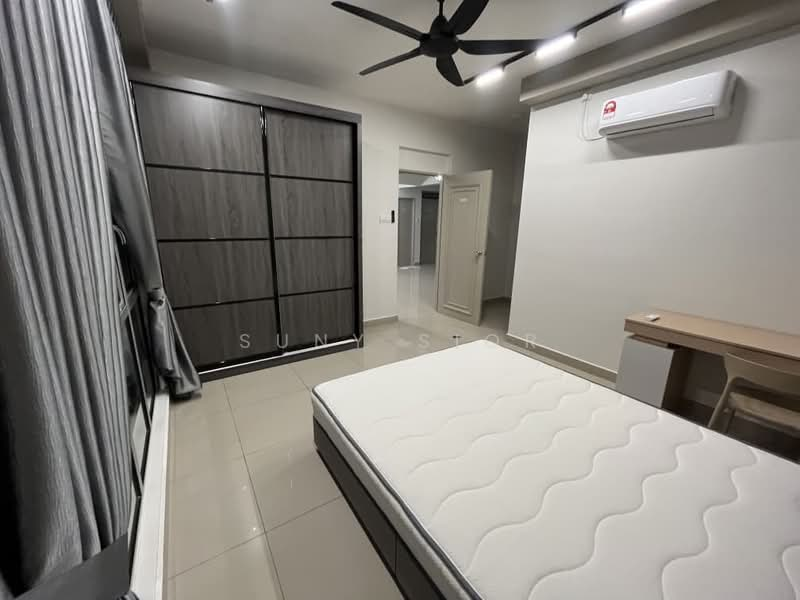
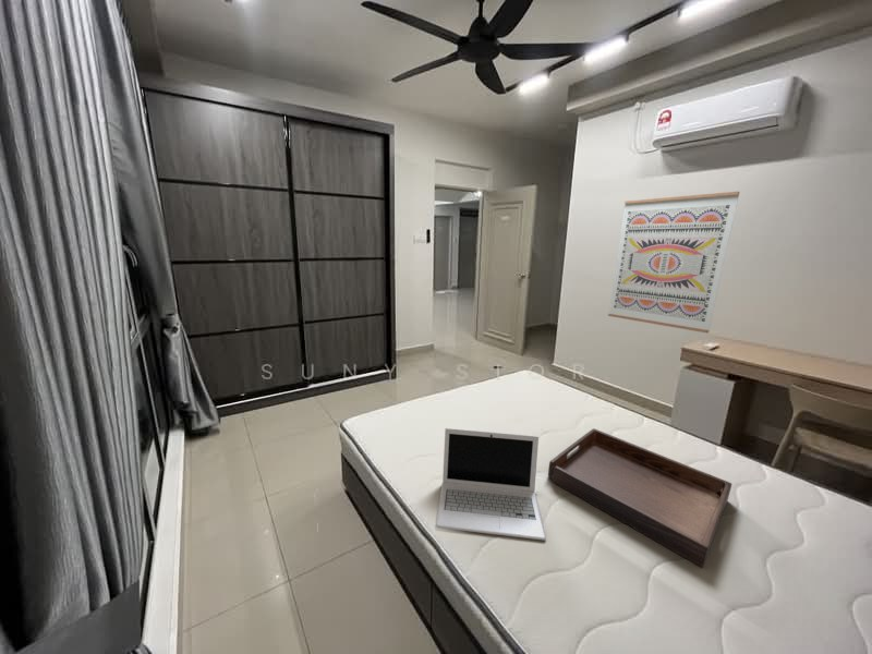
+ wall art [607,191,740,335]
+ laptop [435,427,547,542]
+ serving tray [547,427,732,569]
